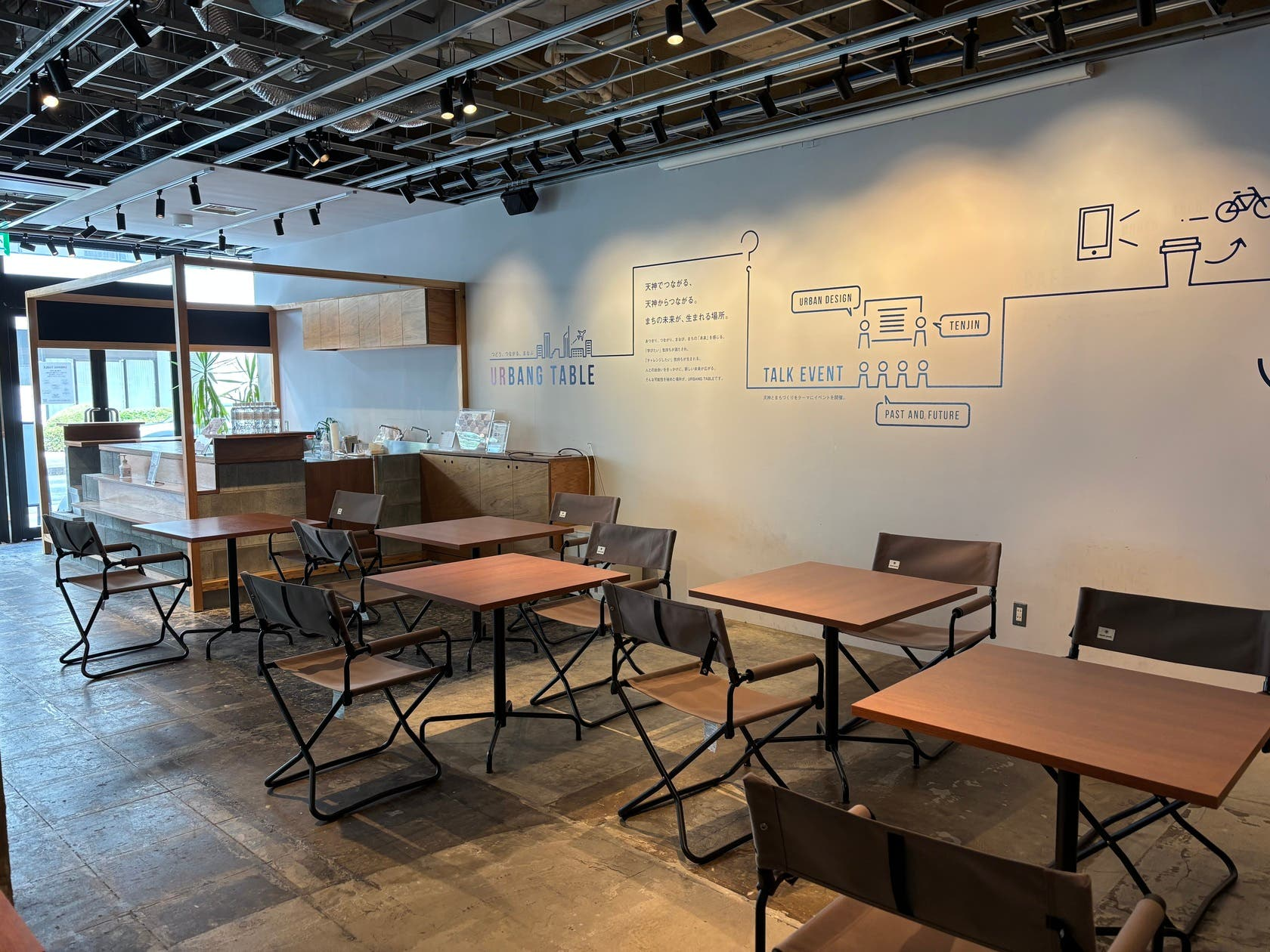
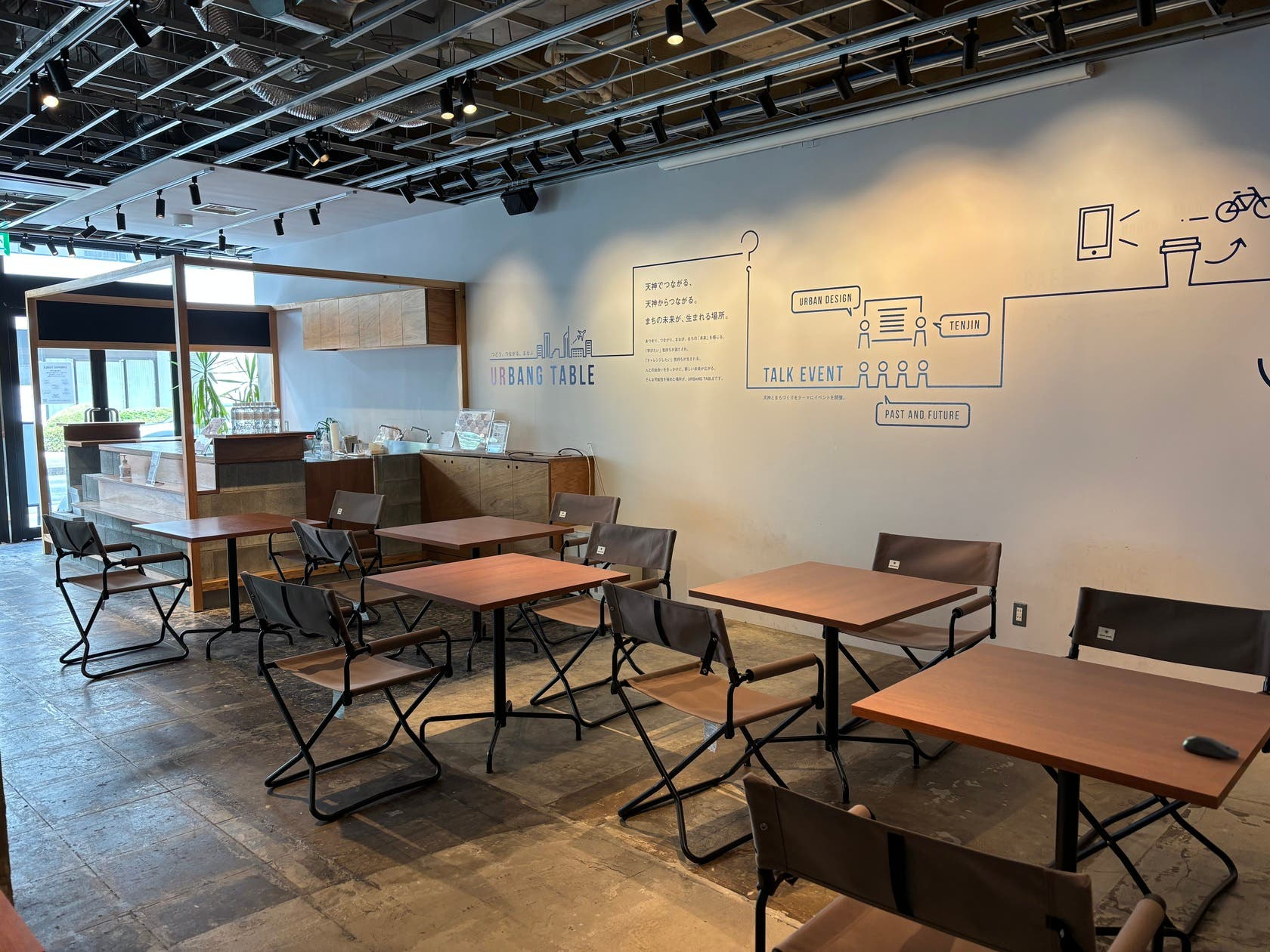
+ computer mouse [1181,735,1240,761]
